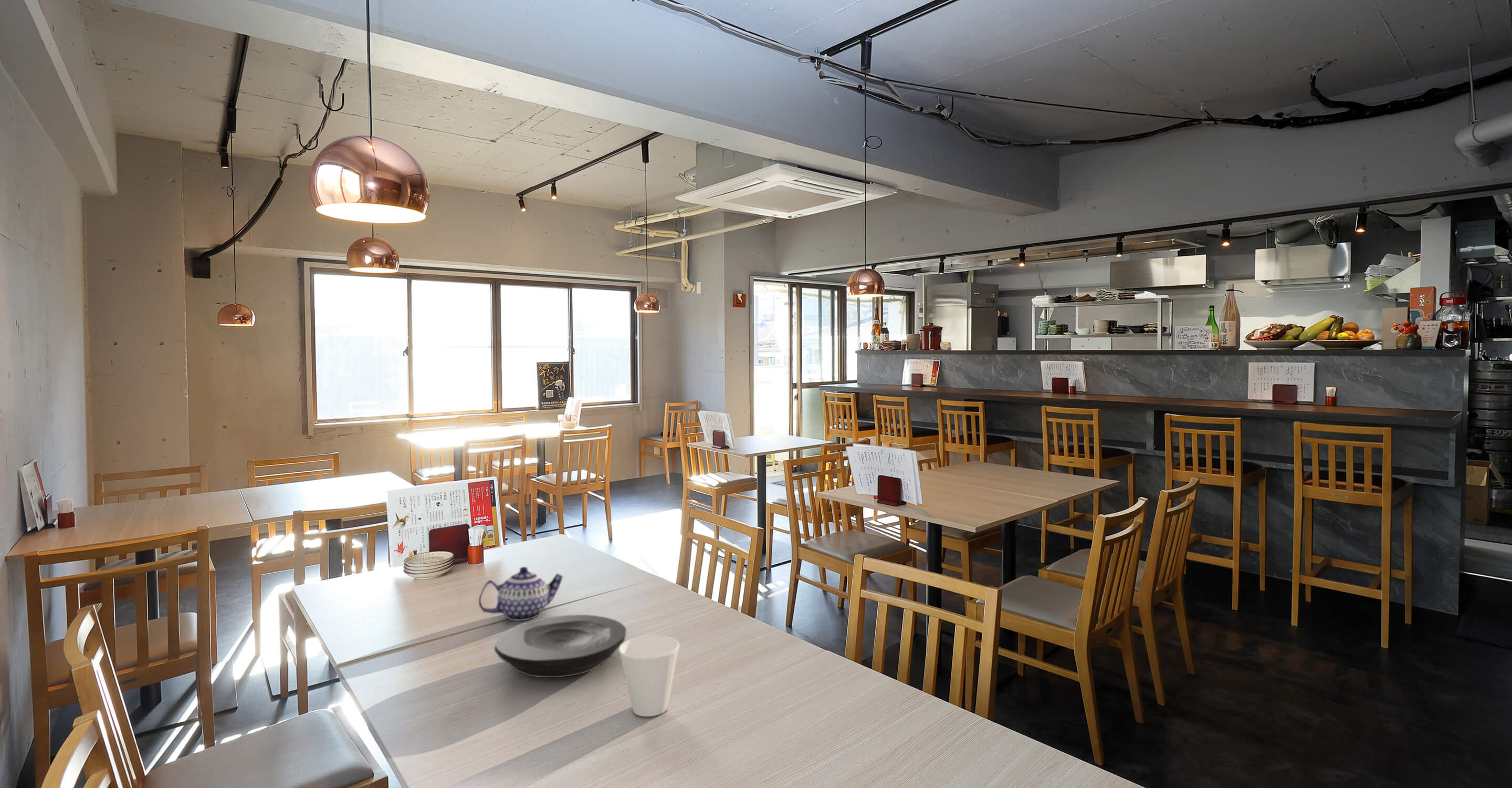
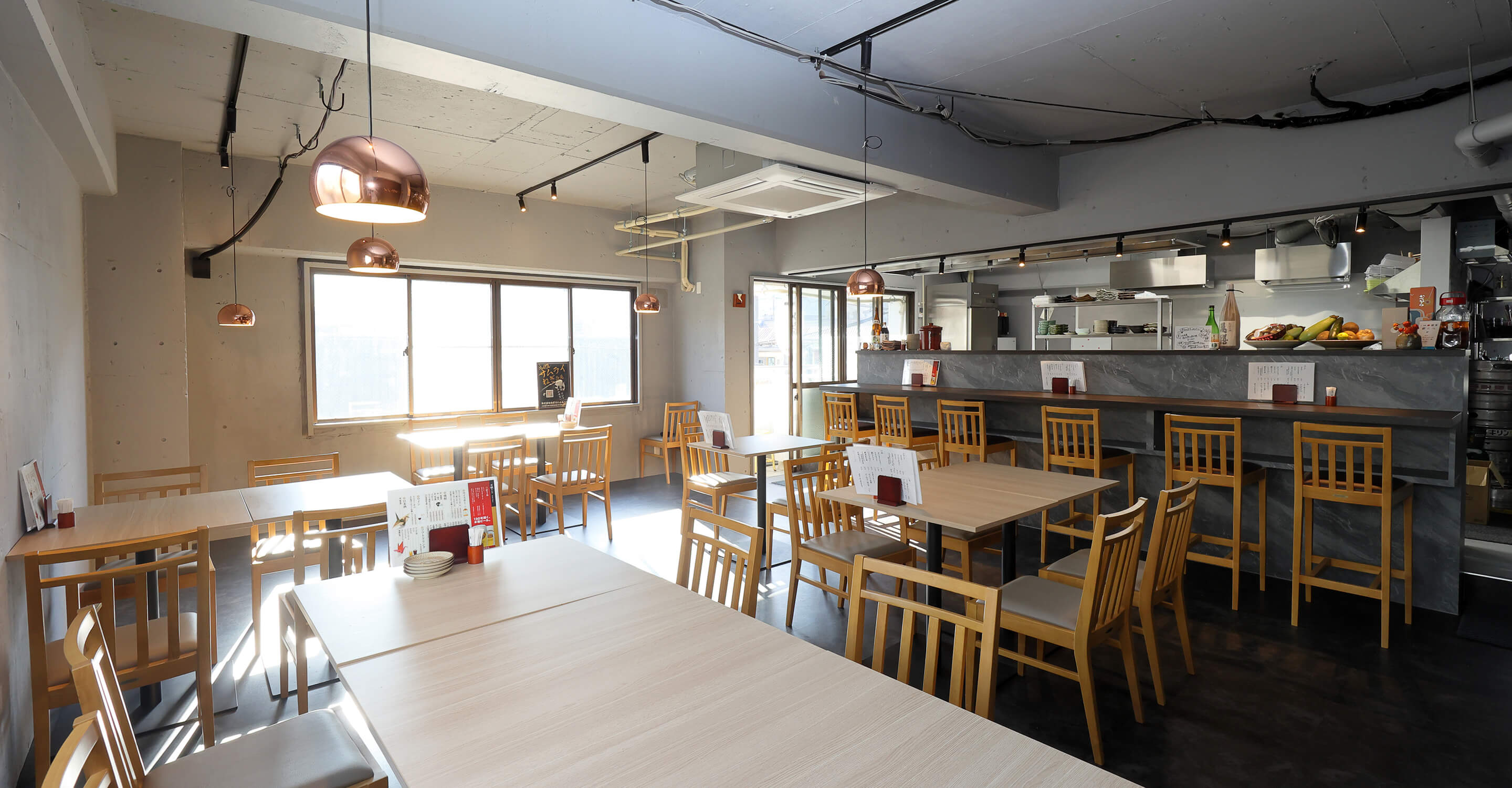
- plate [494,614,627,678]
- teapot [478,566,563,621]
- cup [618,635,680,717]
